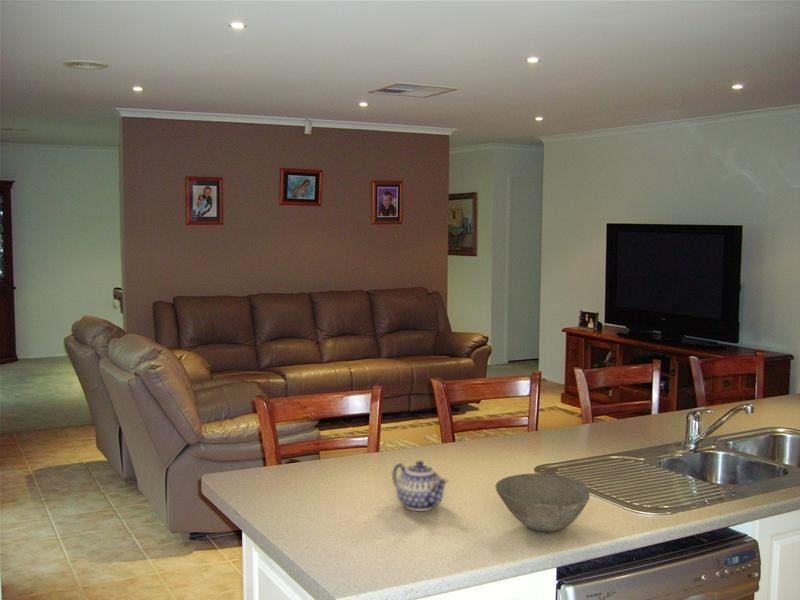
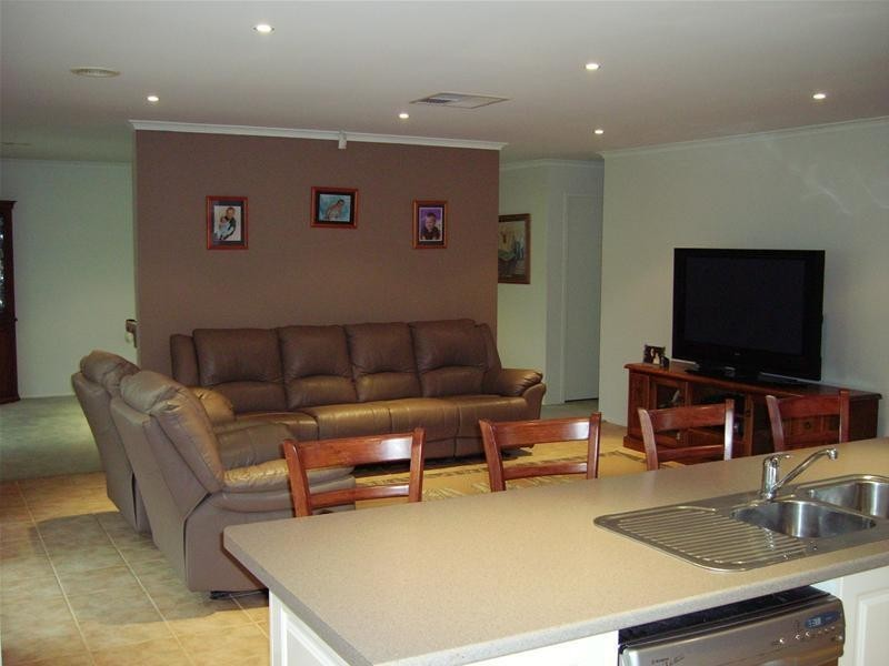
- bowl [495,473,591,533]
- teapot [391,460,450,512]
